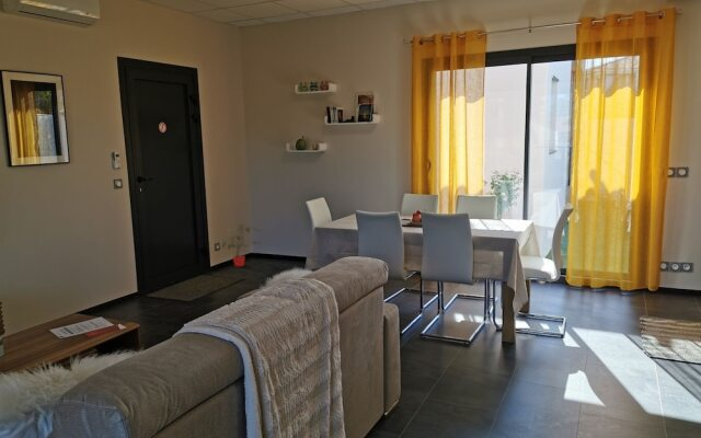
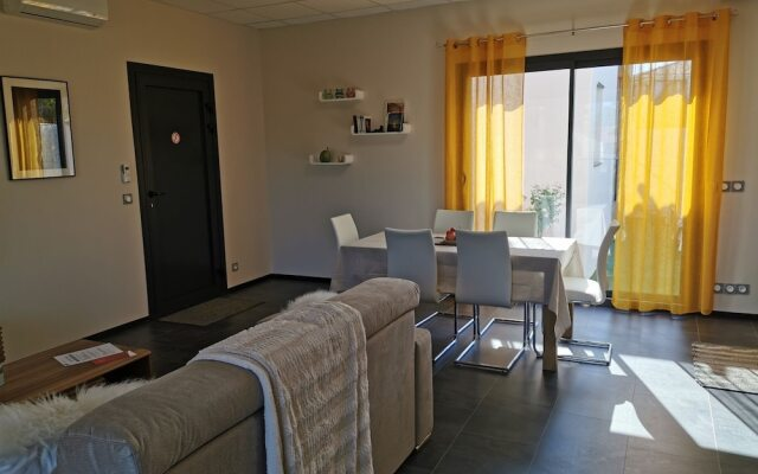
- potted plant [217,223,263,267]
